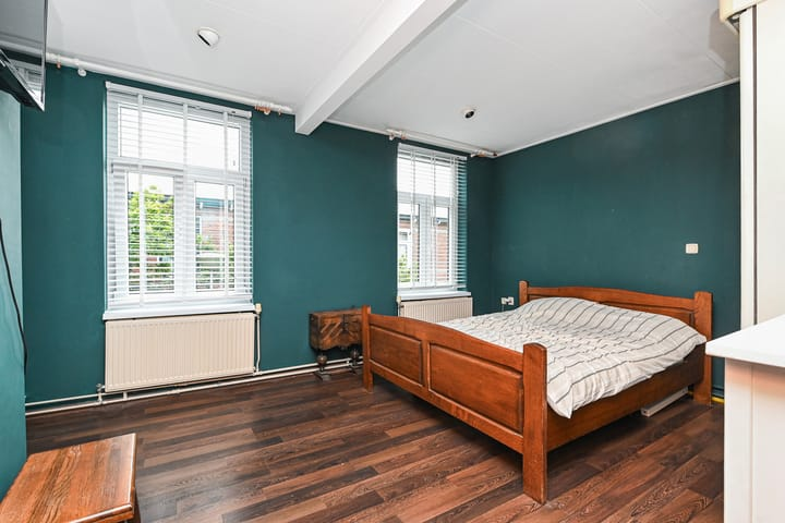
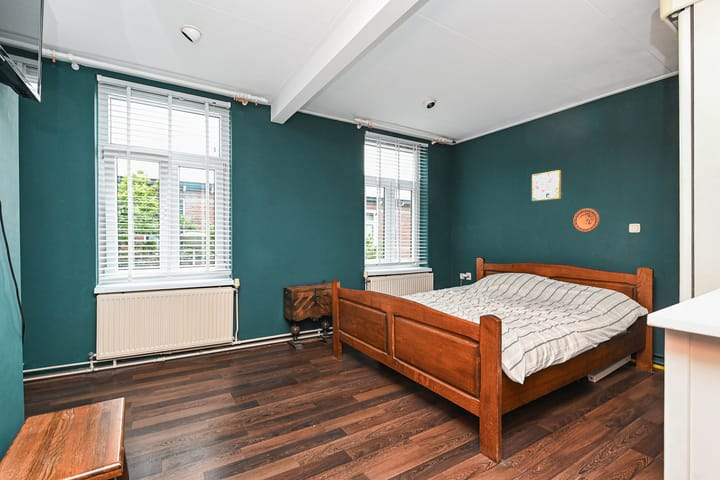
+ decorative plate [572,207,601,234]
+ wall art [531,169,562,202]
